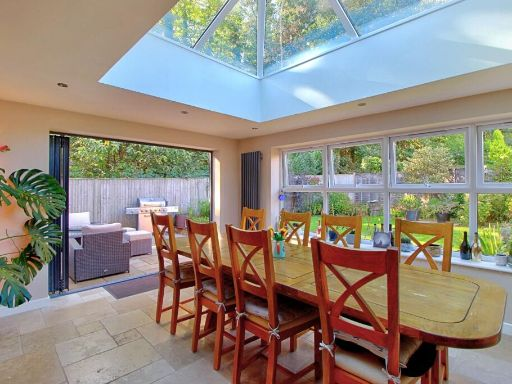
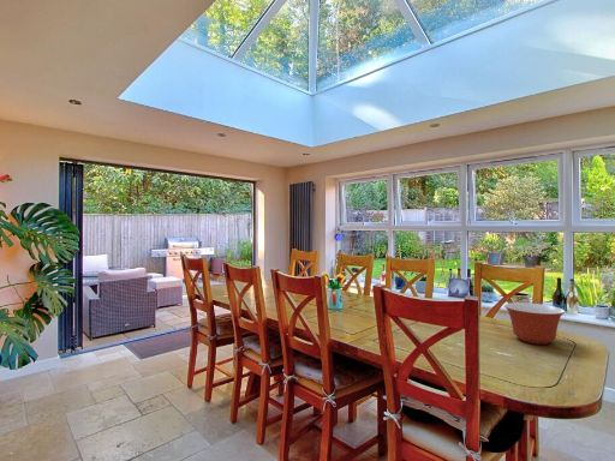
+ mixing bowl [503,301,566,346]
